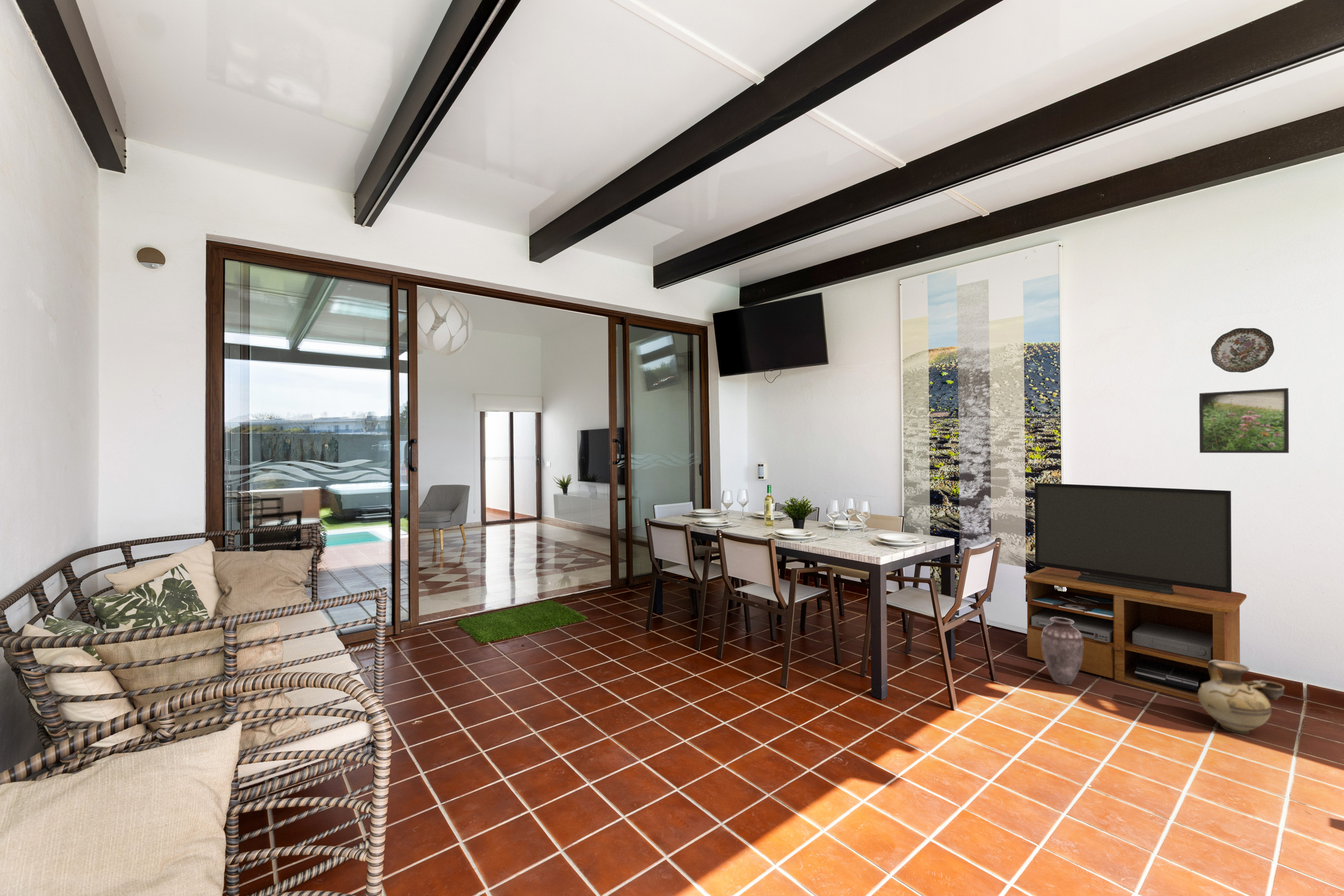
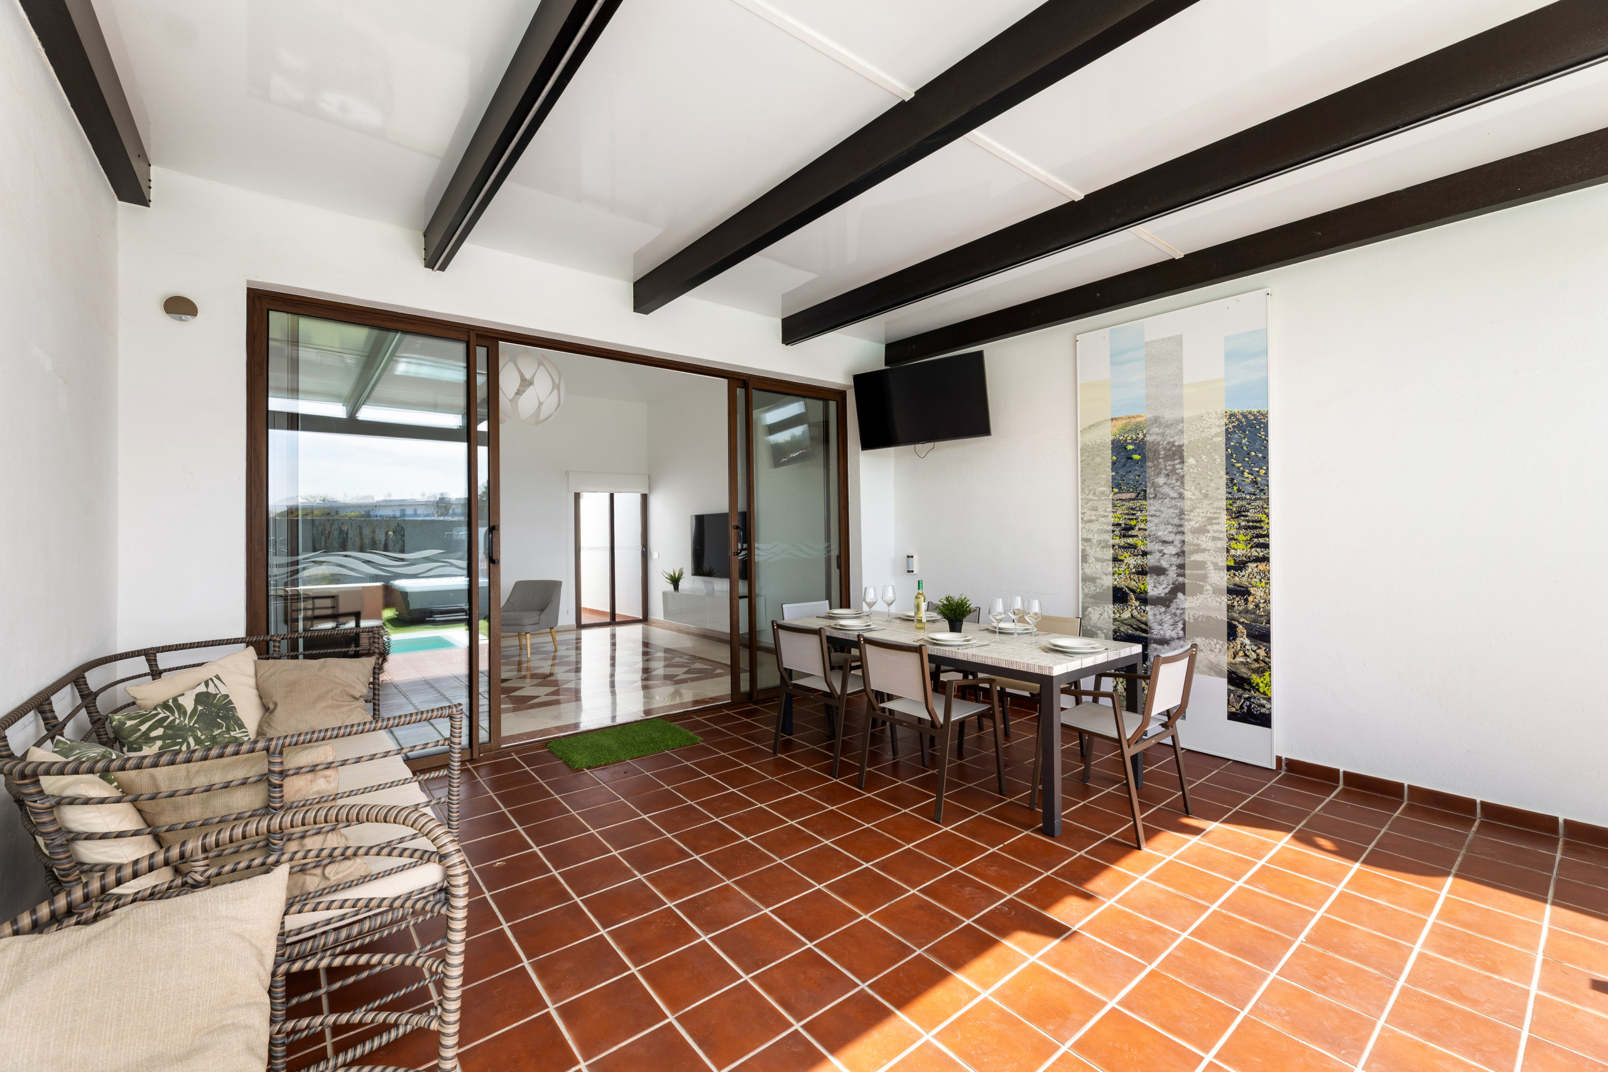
- ceramic jug [1198,660,1285,734]
- tv stand [1023,482,1247,703]
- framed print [1199,387,1289,454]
- vase [1042,617,1083,686]
- decorative plate [1210,328,1275,373]
